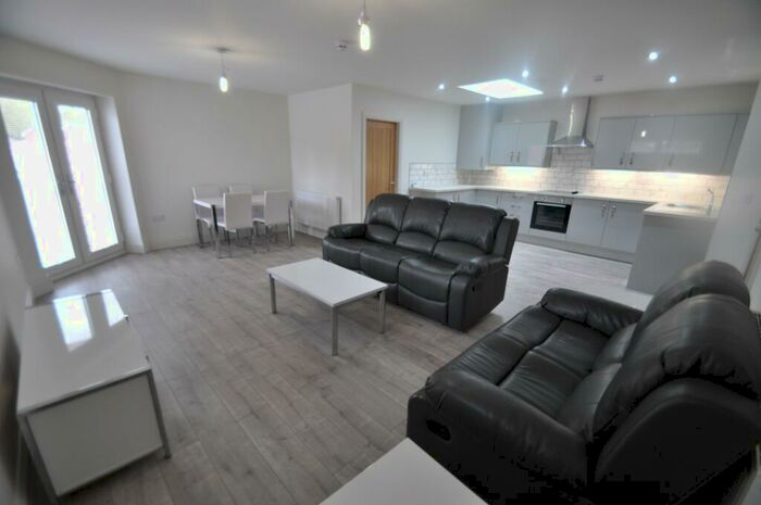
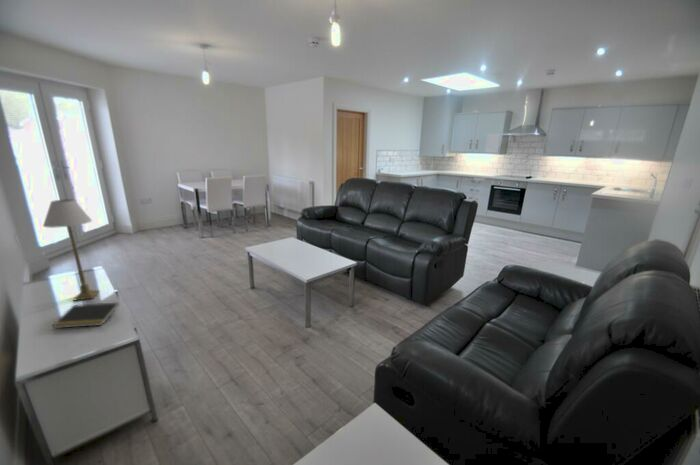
+ notepad [52,302,120,329]
+ table lamp [42,198,100,302]
